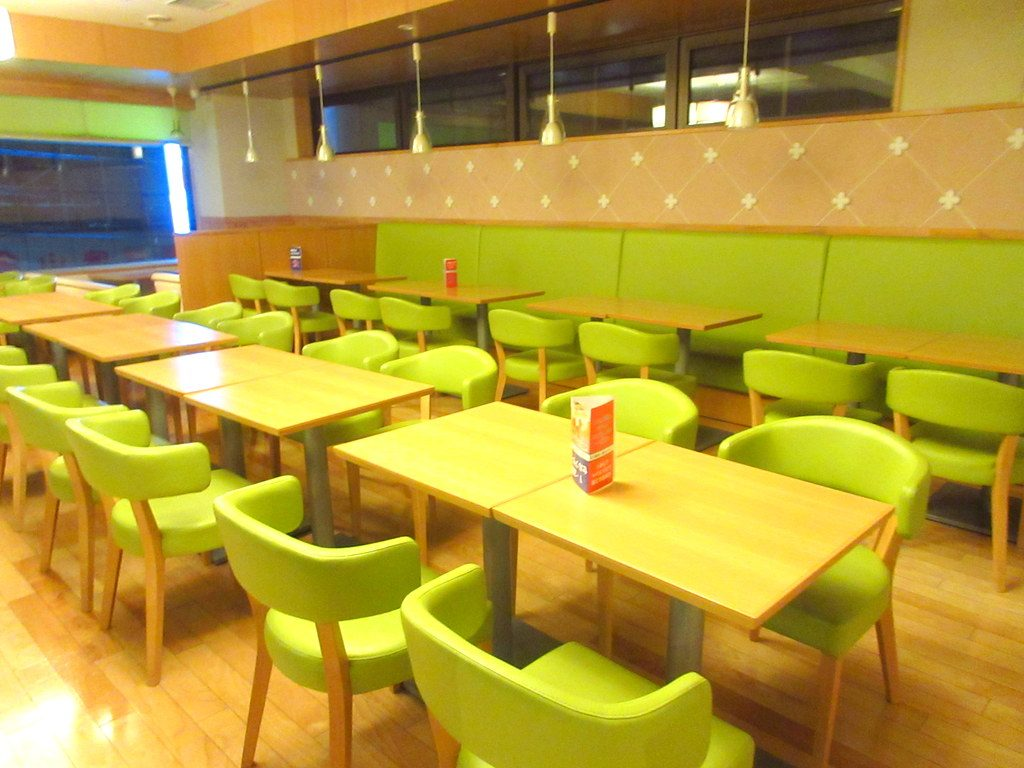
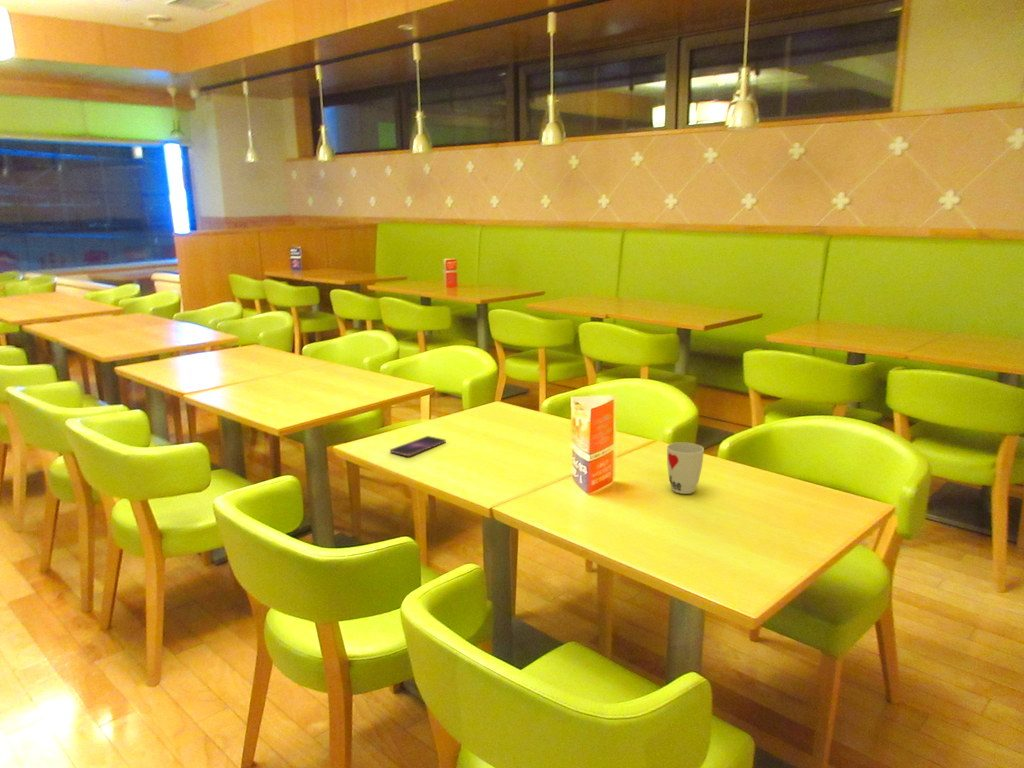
+ cup [666,442,705,495]
+ smartphone [389,435,447,457]
